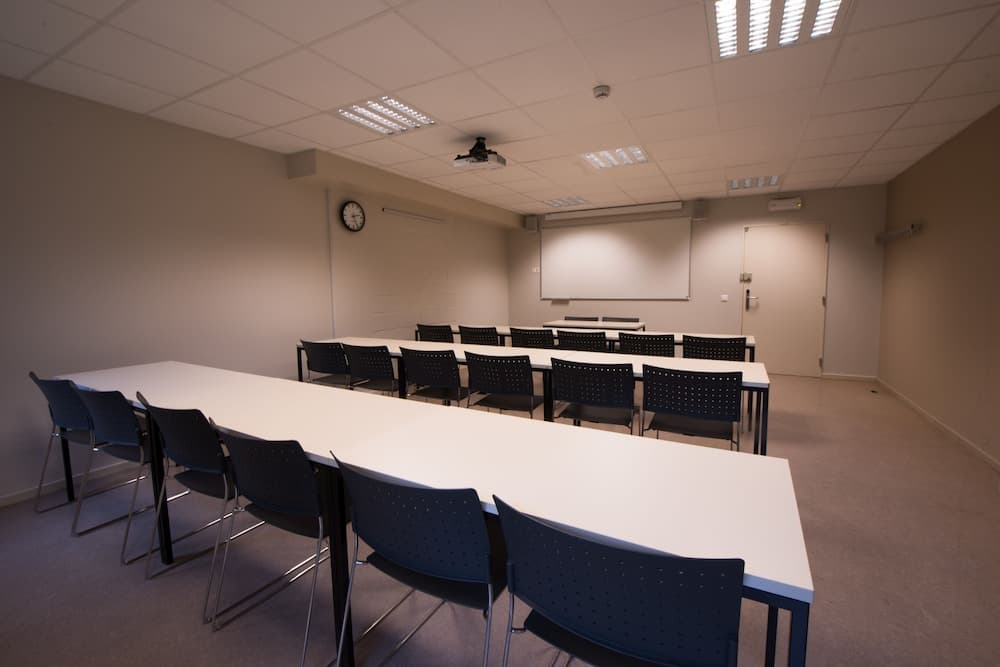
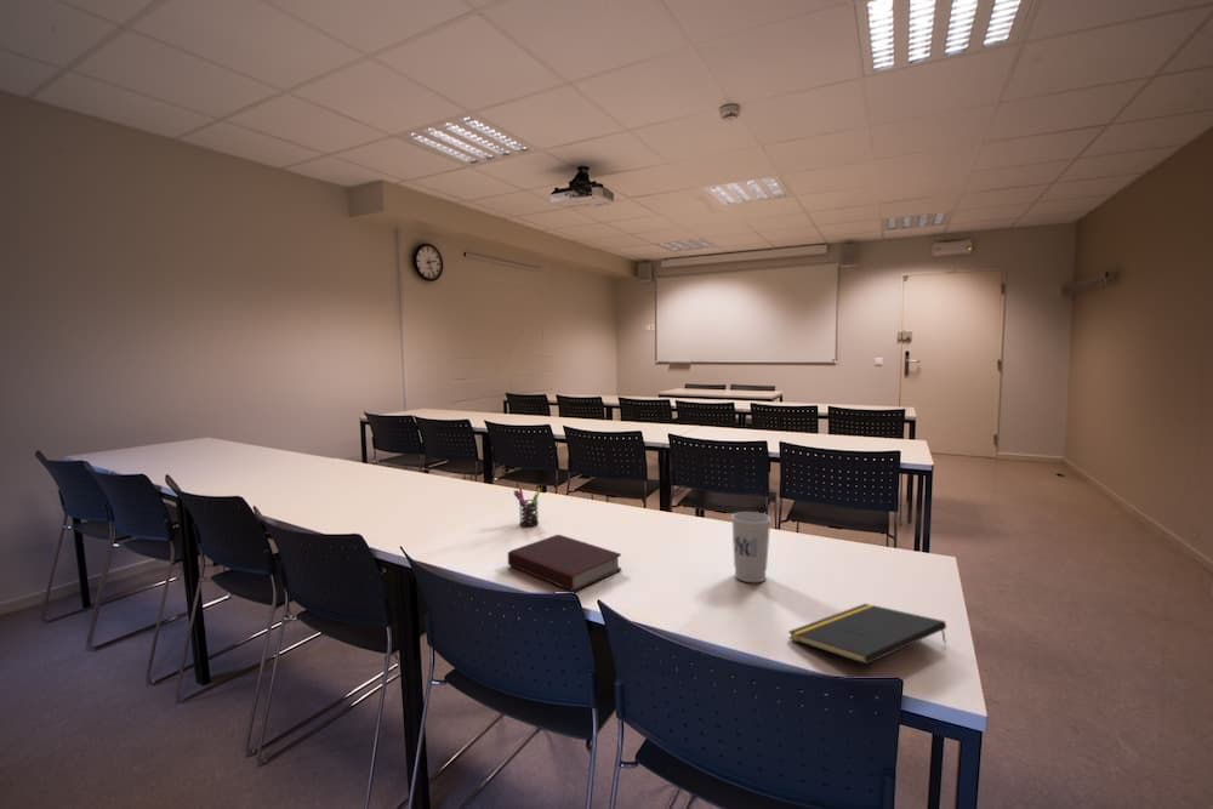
+ cup [730,511,771,583]
+ notepad [787,603,947,666]
+ book [507,534,622,593]
+ pen holder [513,486,541,528]
